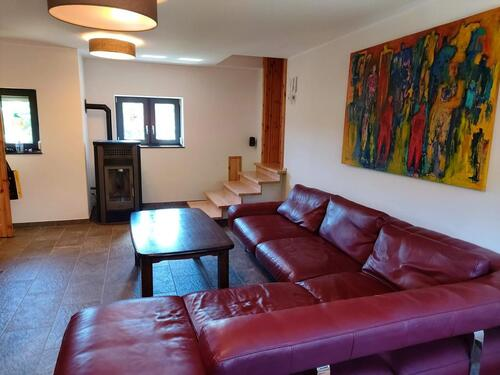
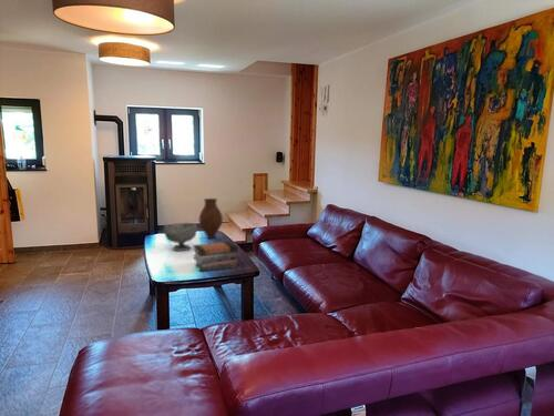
+ decorative bowl [163,222,198,252]
+ book stack [192,241,239,272]
+ vase [198,197,224,240]
